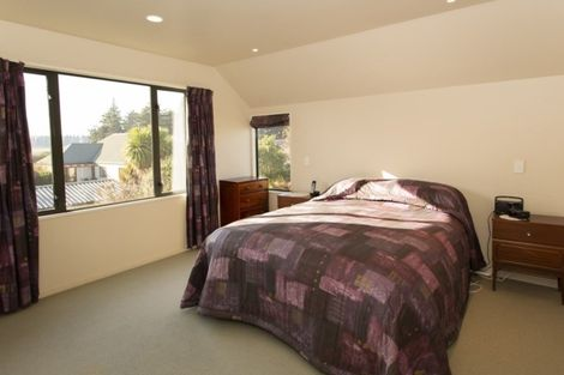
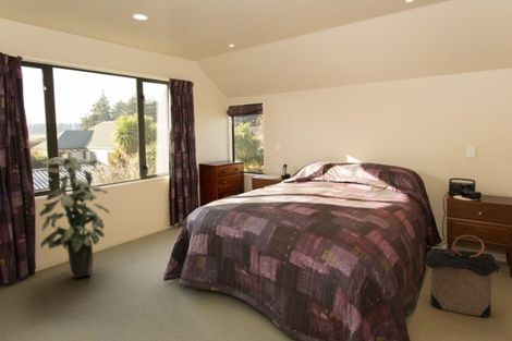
+ laundry hamper [423,234,501,318]
+ indoor plant [37,149,111,279]
